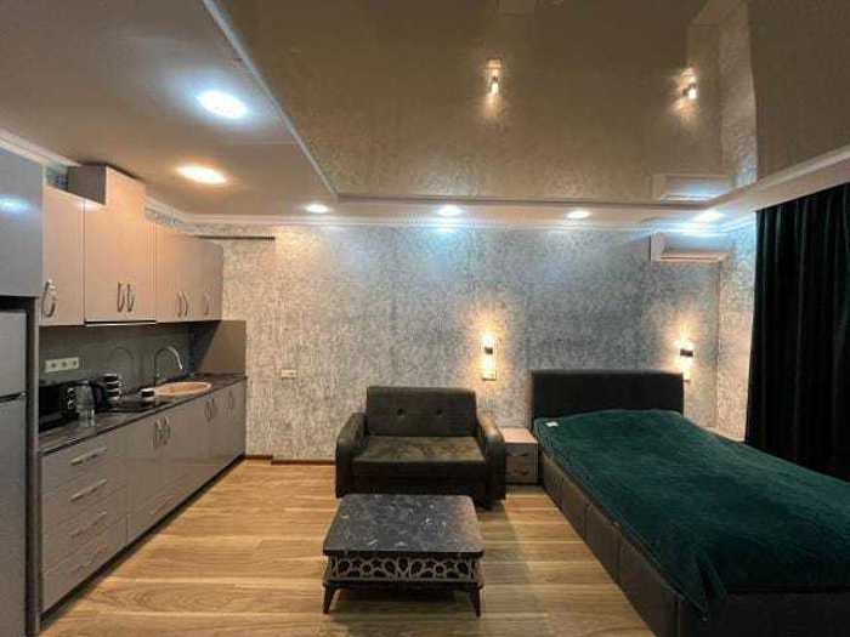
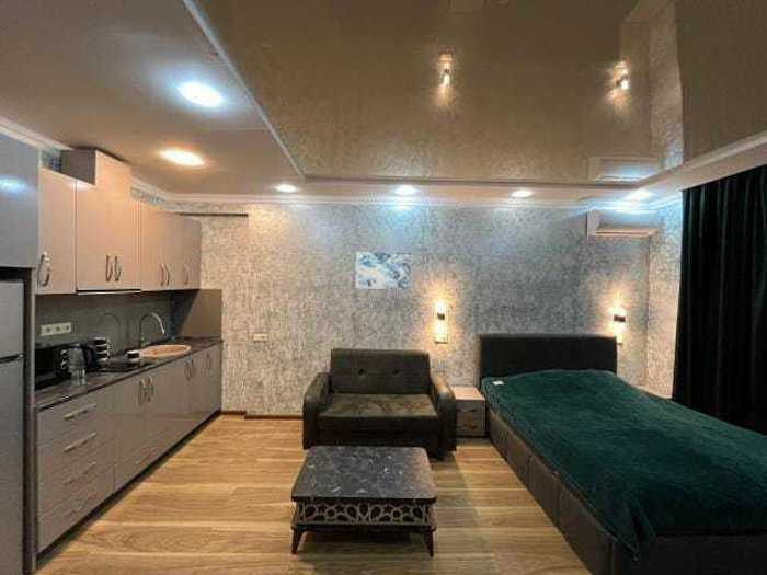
+ wall art [354,251,412,290]
